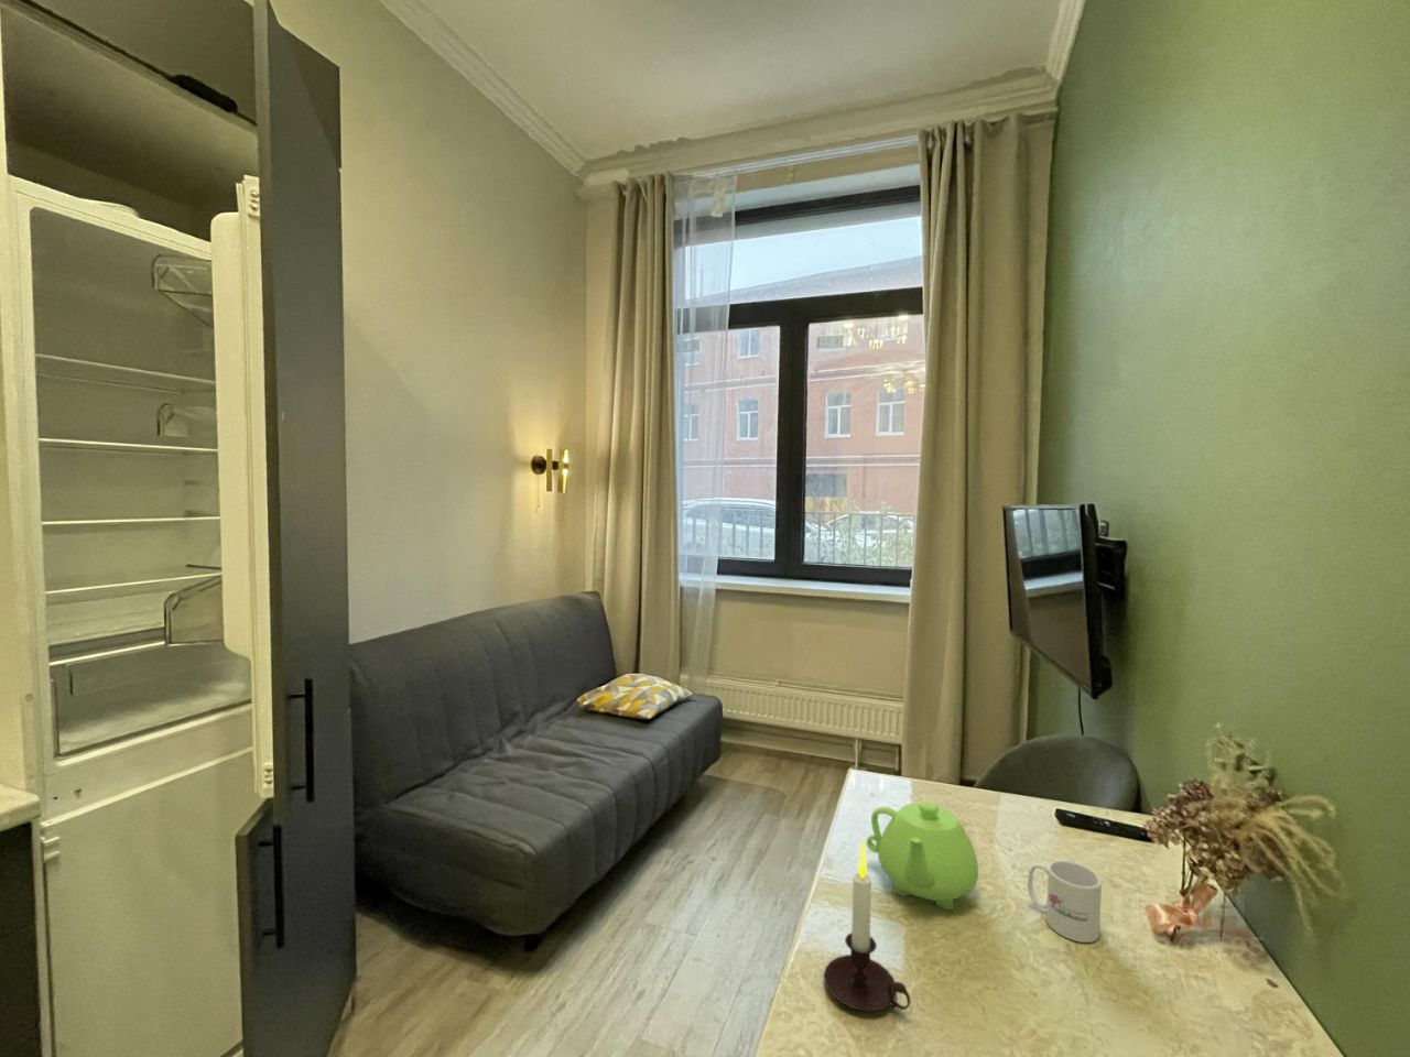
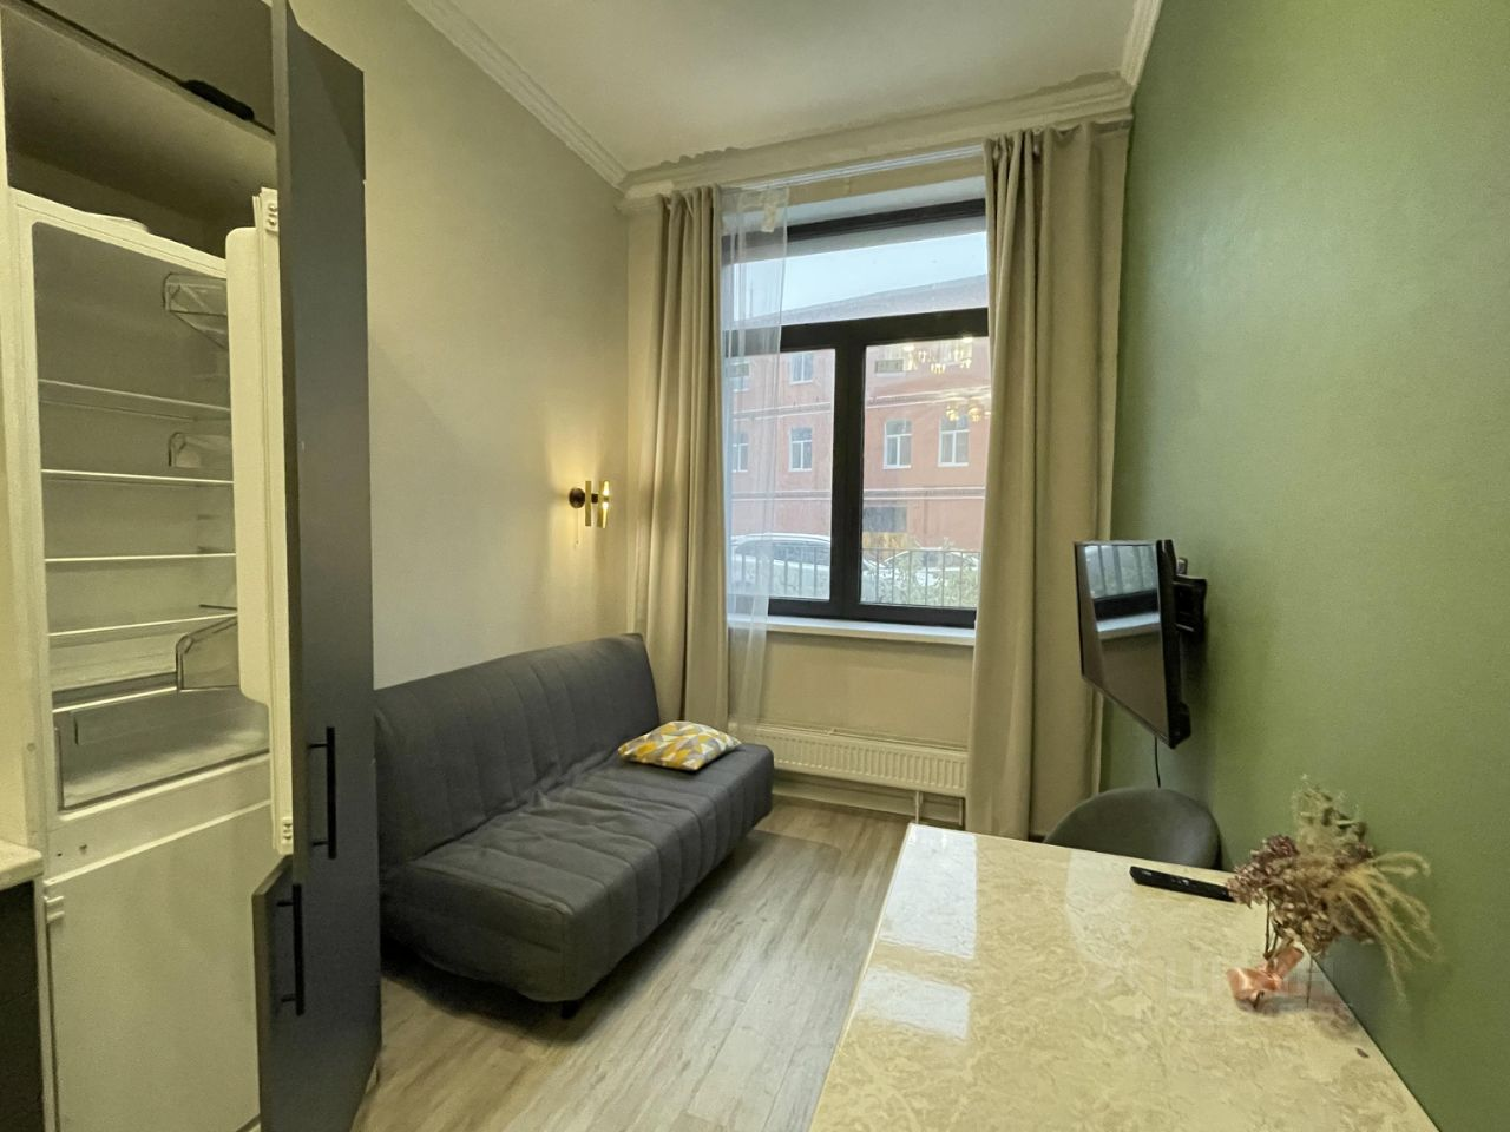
- teapot [866,801,979,910]
- mug [1027,858,1102,944]
- candle [823,840,913,1011]
